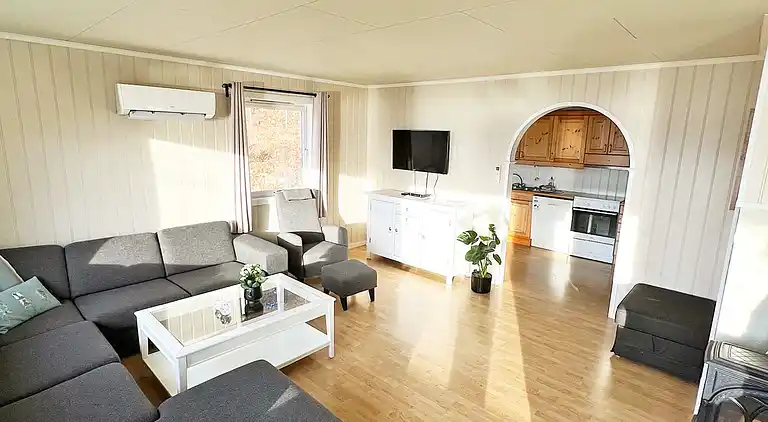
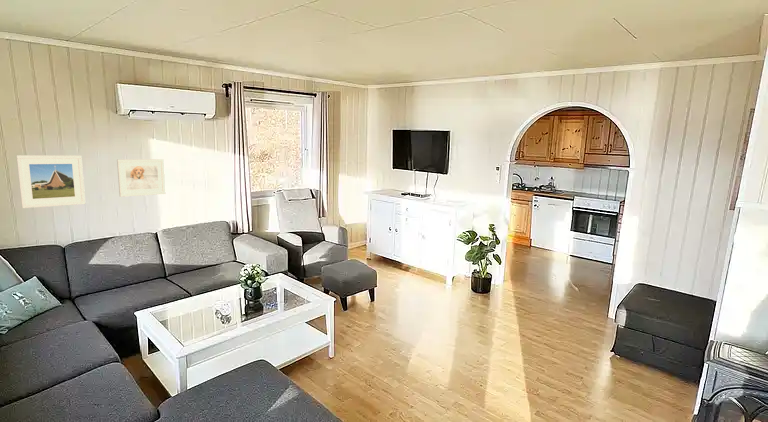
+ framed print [15,154,87,209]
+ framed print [116,158,167,198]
